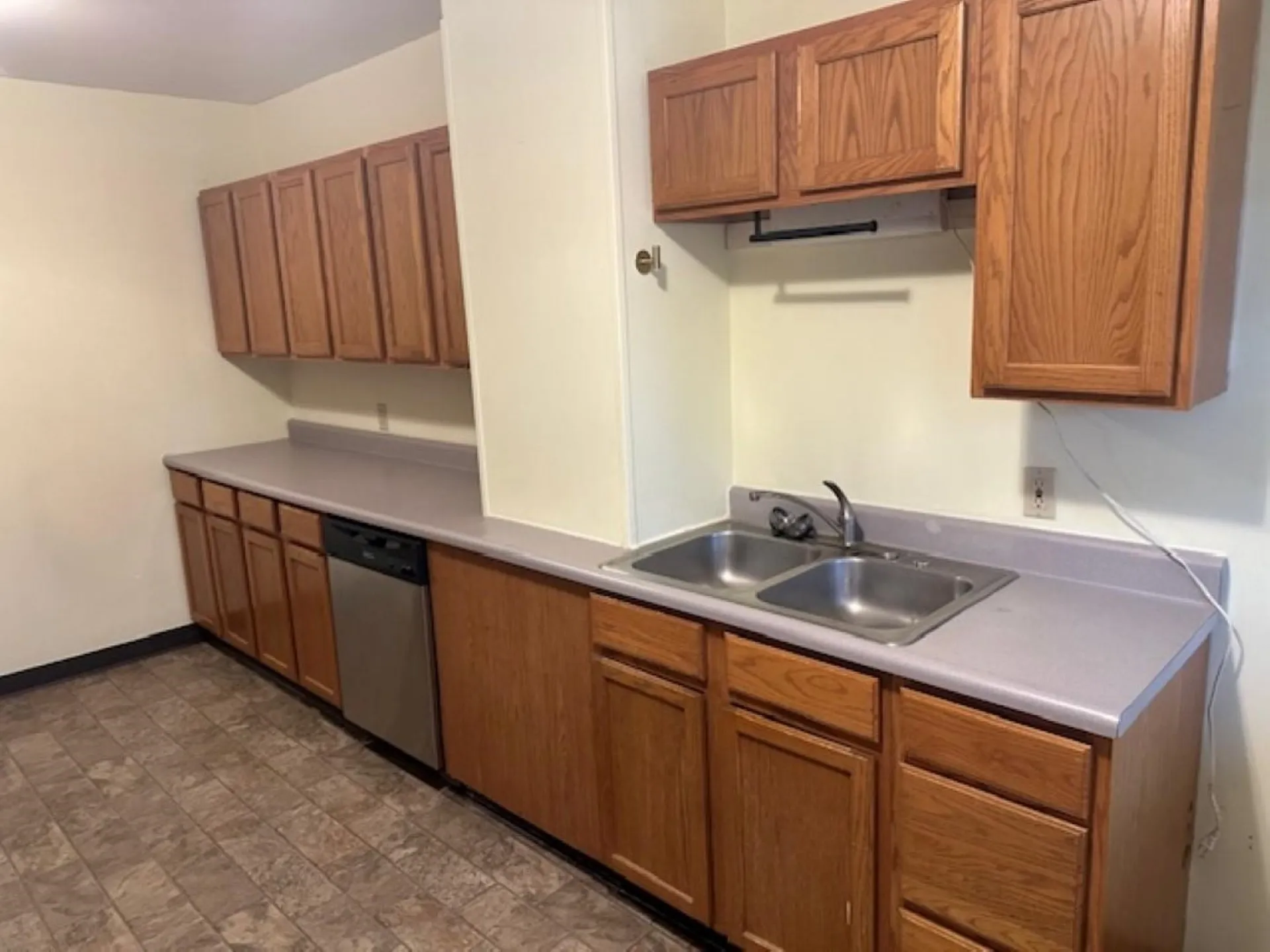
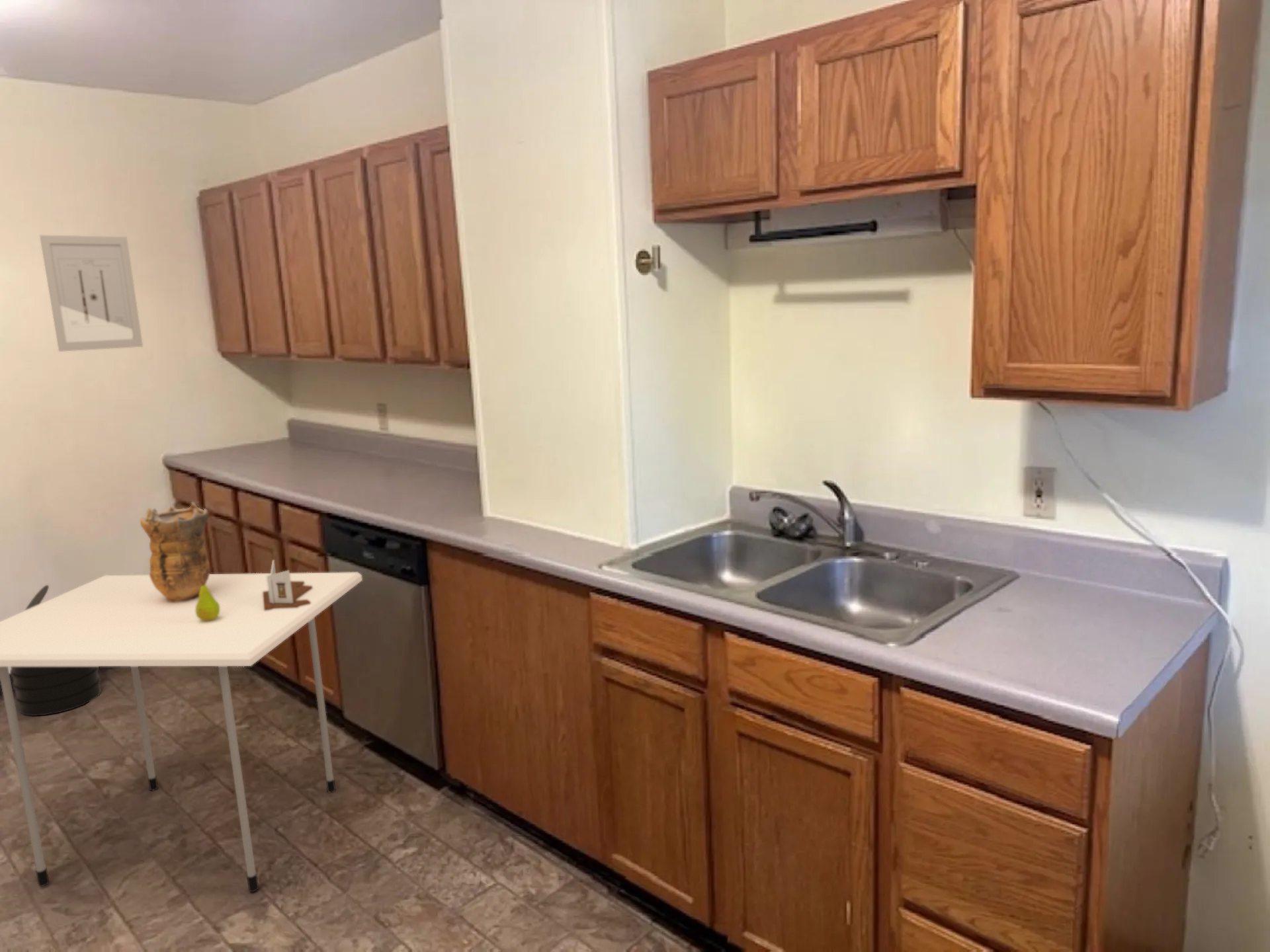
+ vase [140,501,210,603]
+ fruit [196,580,220,621]
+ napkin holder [263,559,312,611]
+ trash can [9,584,102,717]
+ dining table [0,572,363,893]
+ wall art [39,235,144,352]
